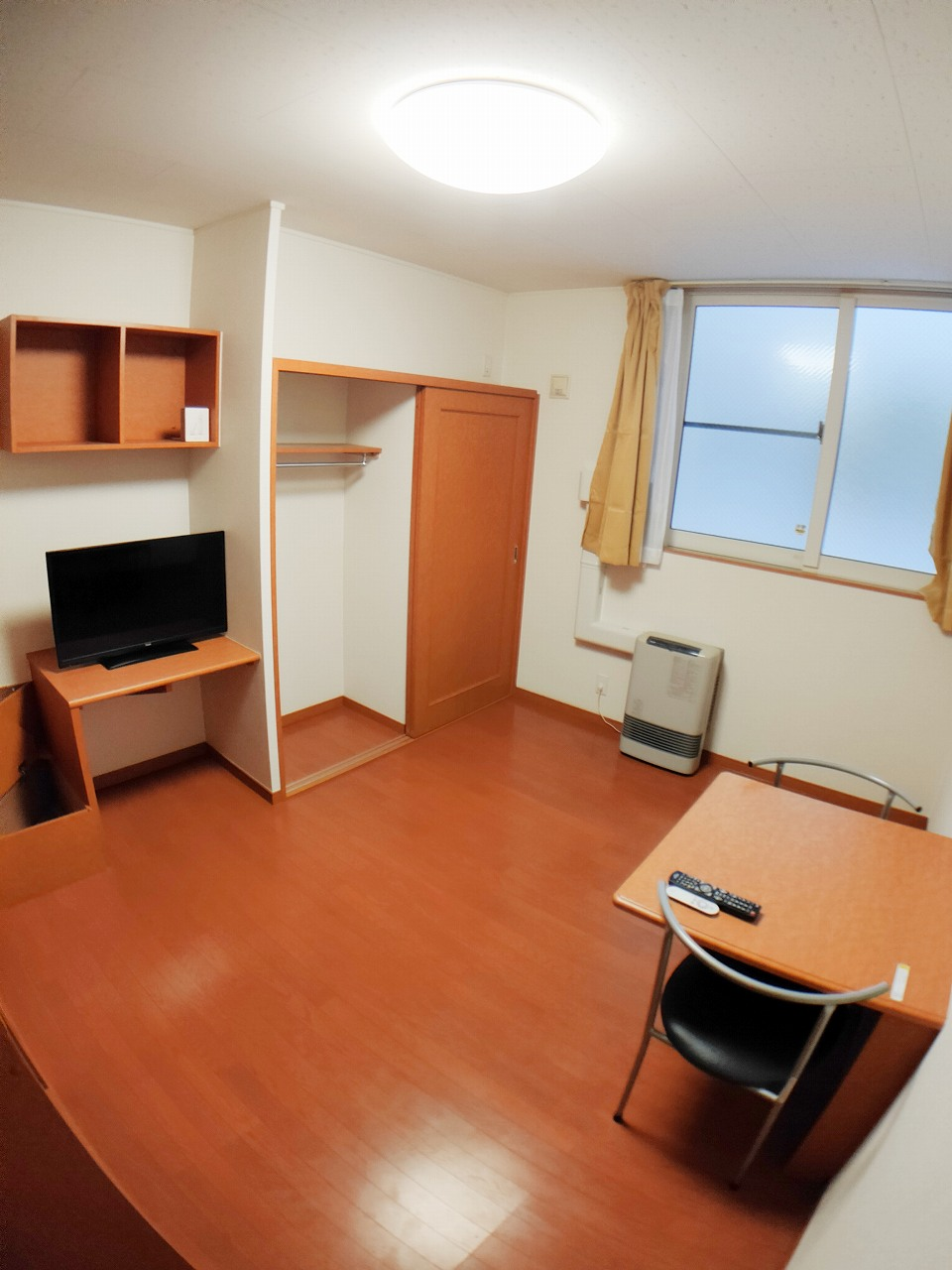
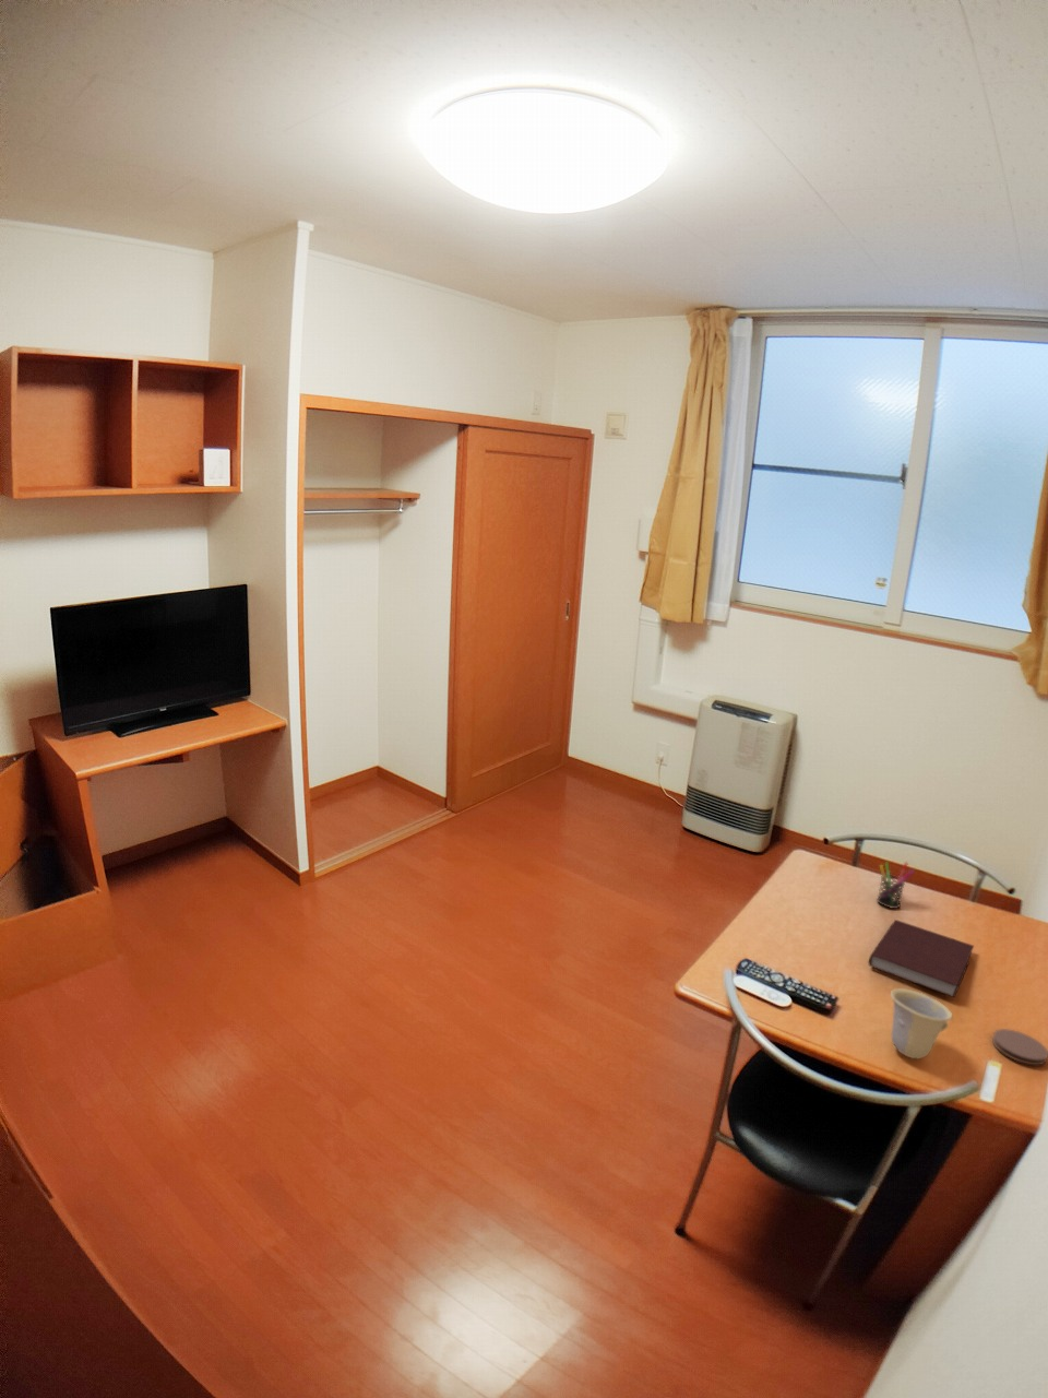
+ cup [889,987,953,1059]
+ notebook [867,918,975,998]
+ coaster [991,1028,1048,1066]
+ pen holder [875,861,915,909]
